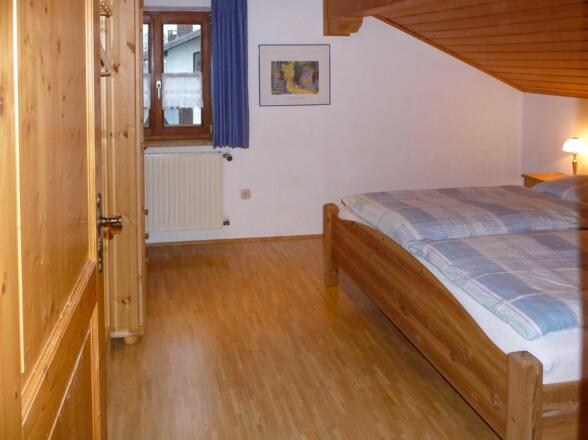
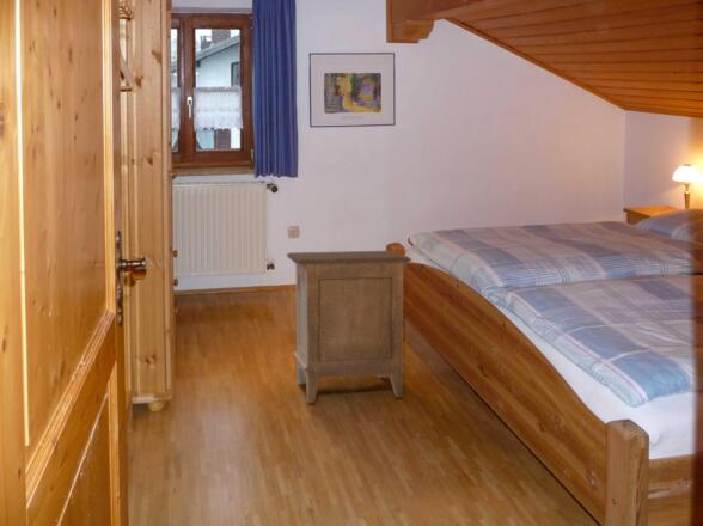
+ nightstand [286,250,412,404]
